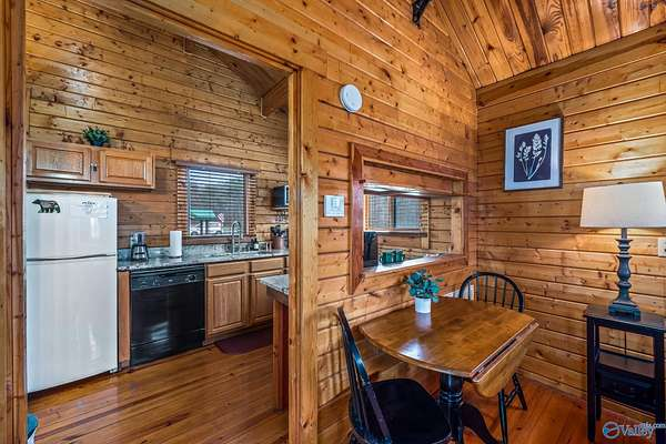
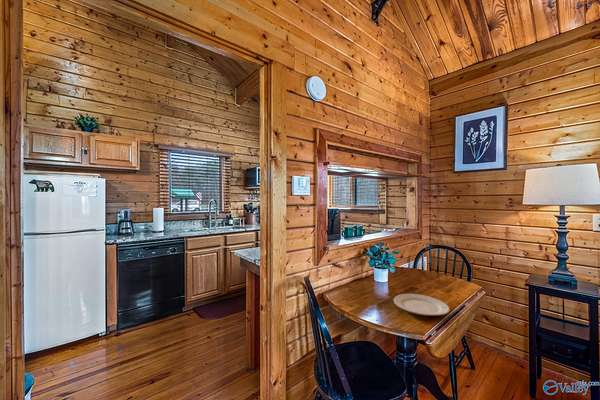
+ chinaware [393,293,451,317]
